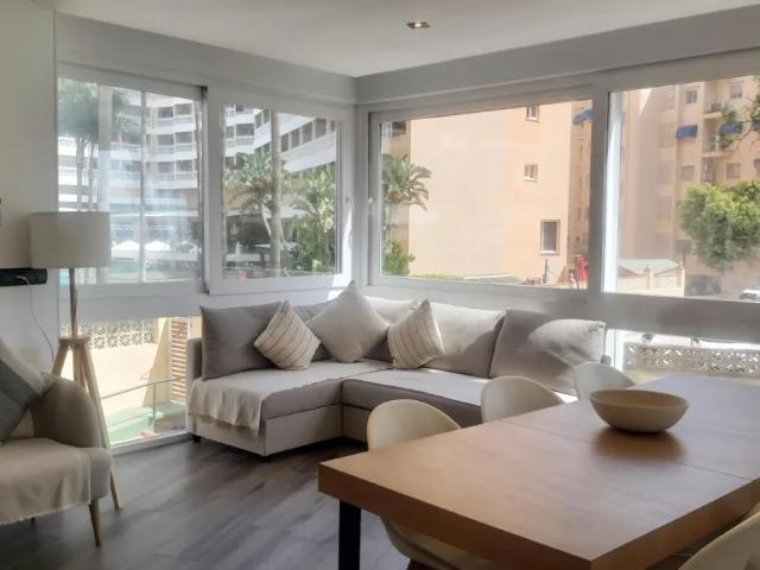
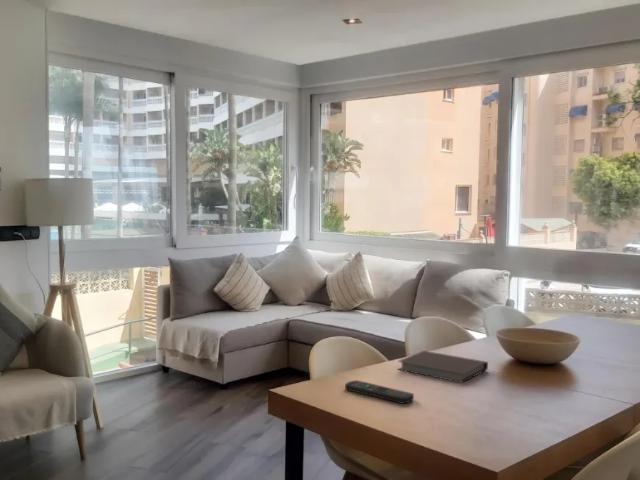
+ notebook [396,350,489,384]
+ remote control [344,379,415,405]
